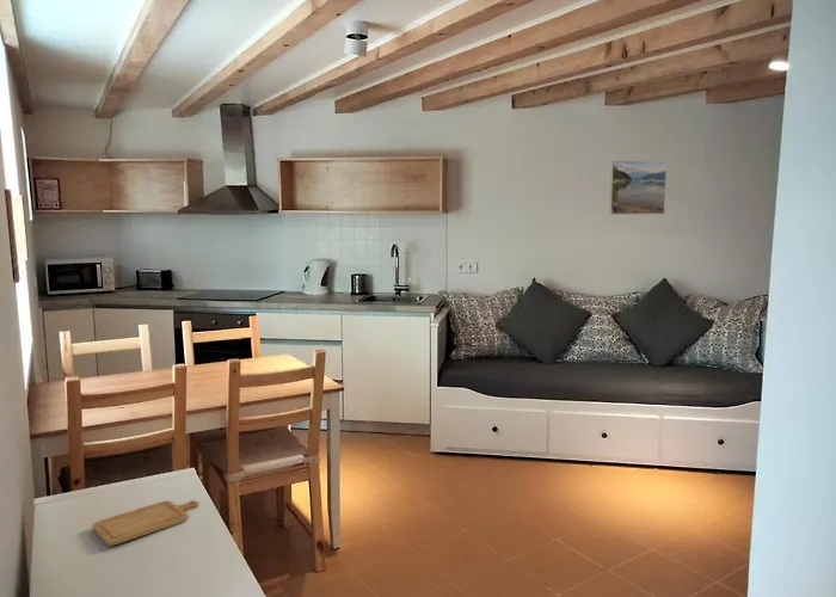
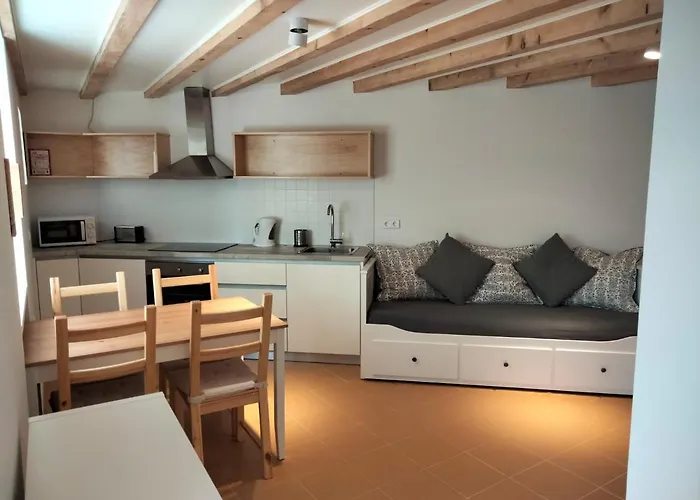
- chopping board [91,499,199,547]
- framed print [608,159,669,216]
